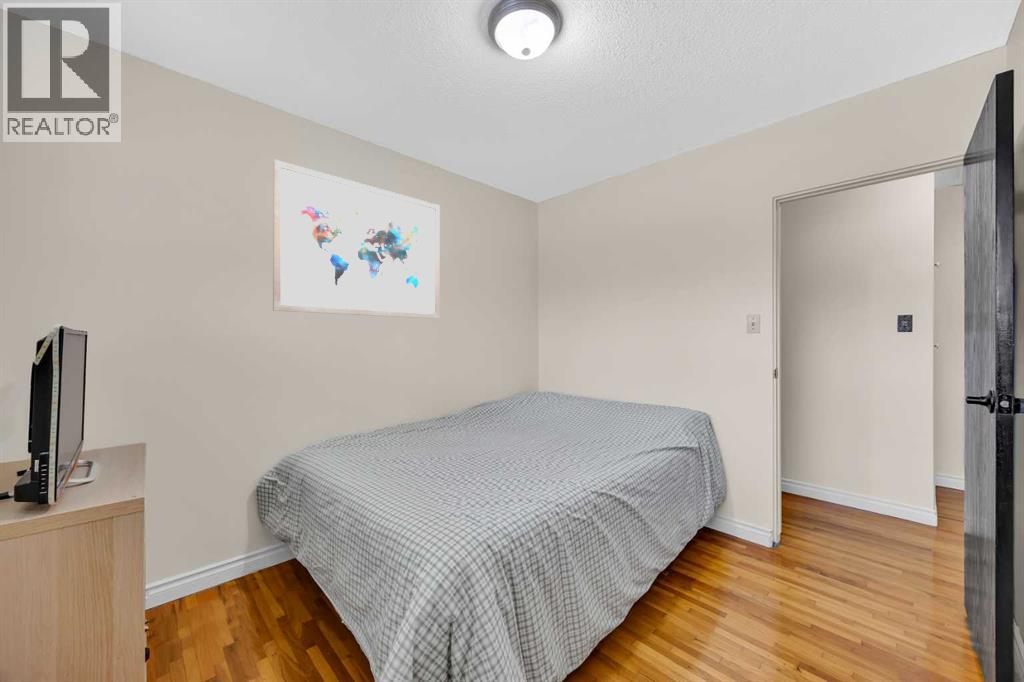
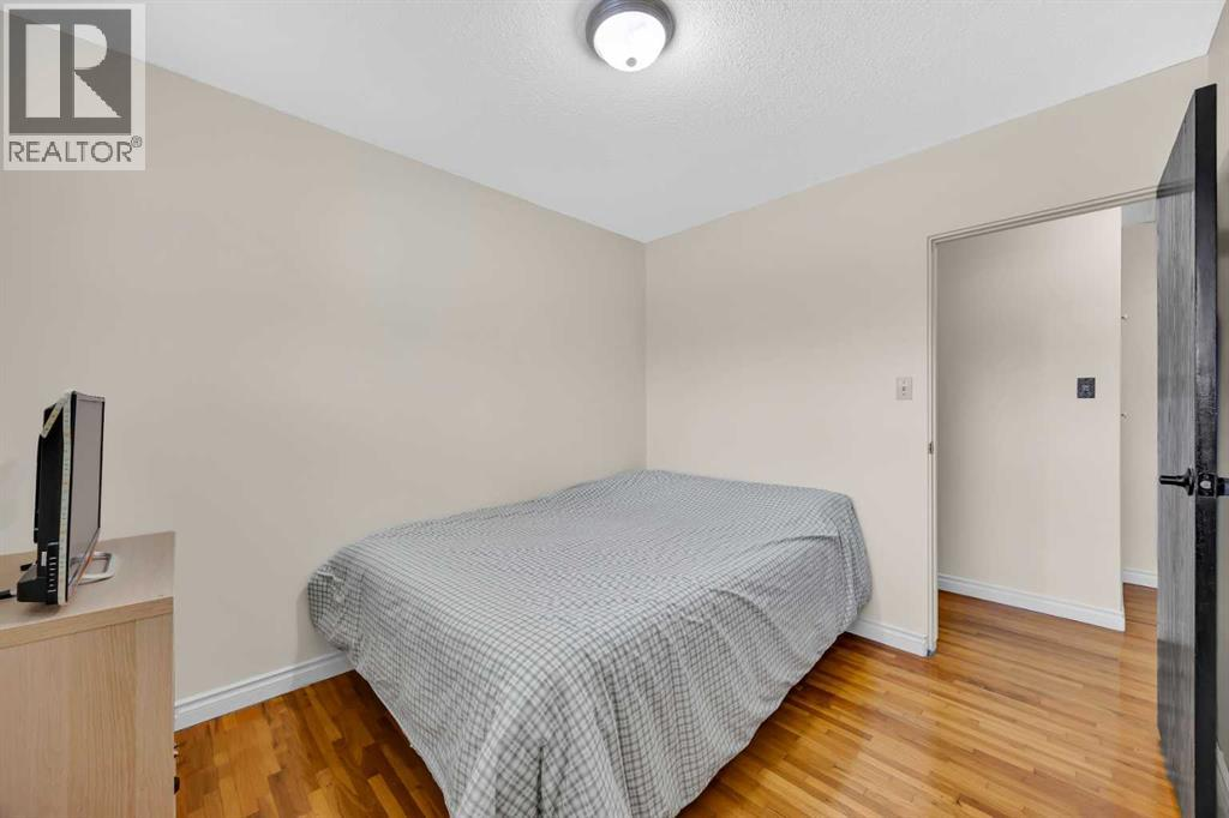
- wall art [272,159,441,320]
